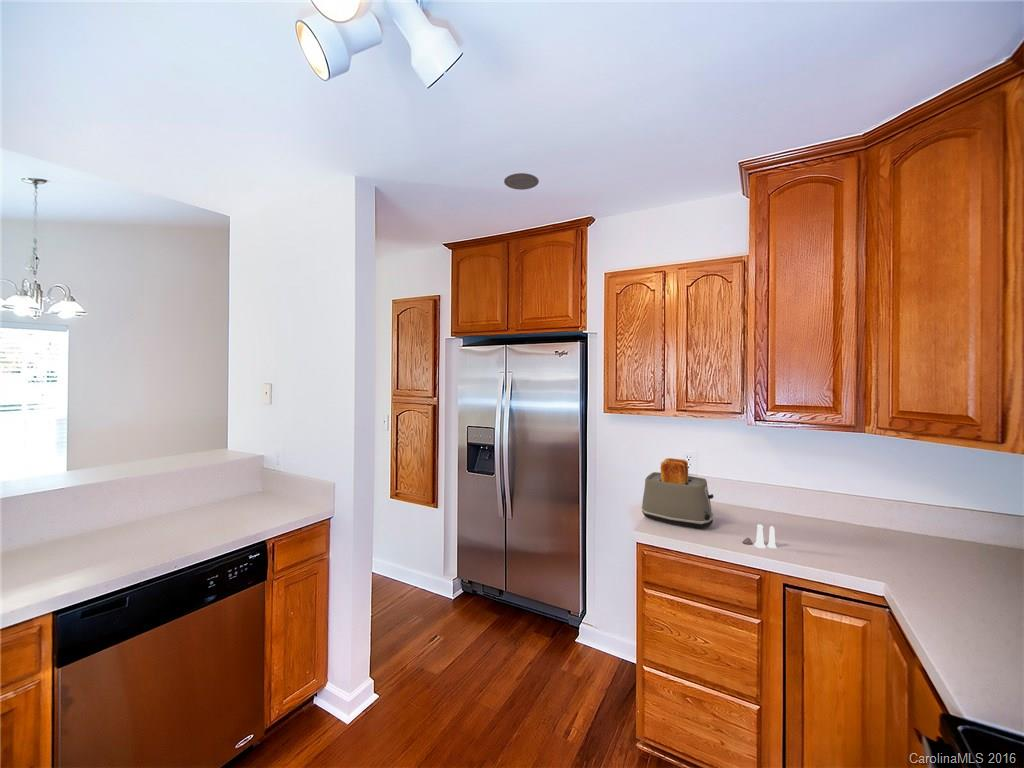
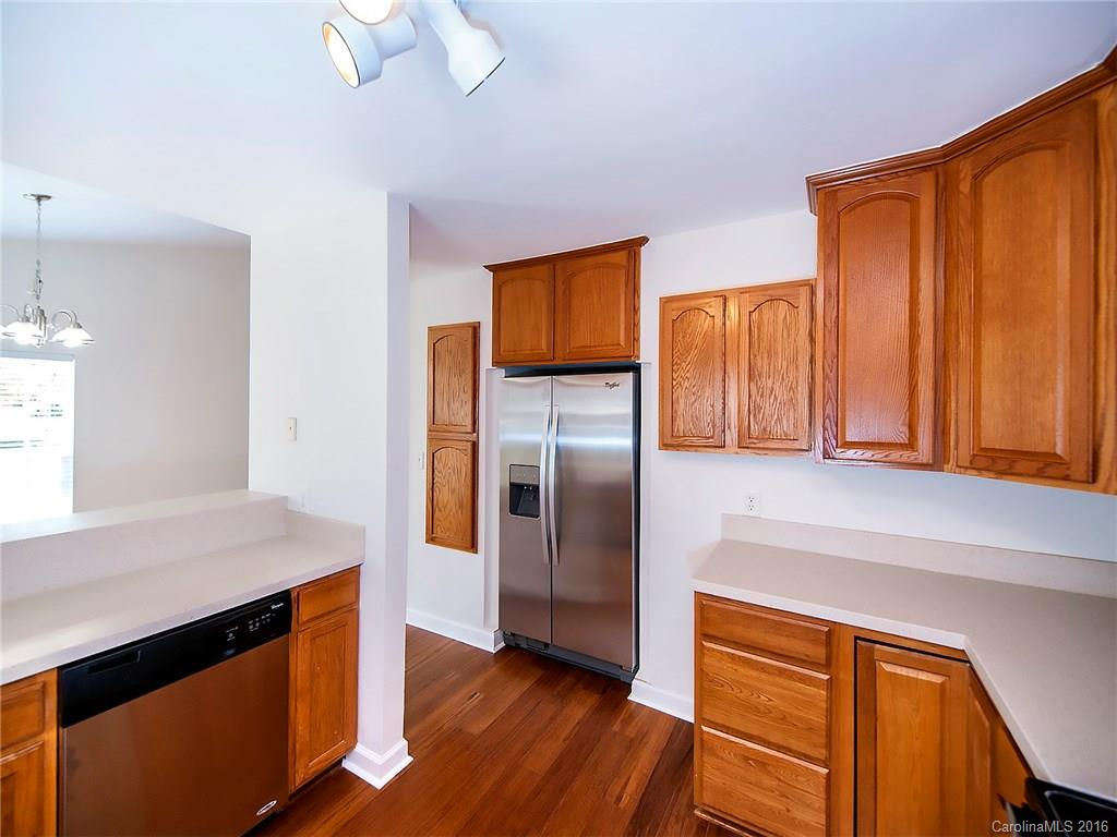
- toaster [640,457,715,529]
- salt and pepper shaker set [742,523,778,549]
- recessed light [503,172,540,191]
